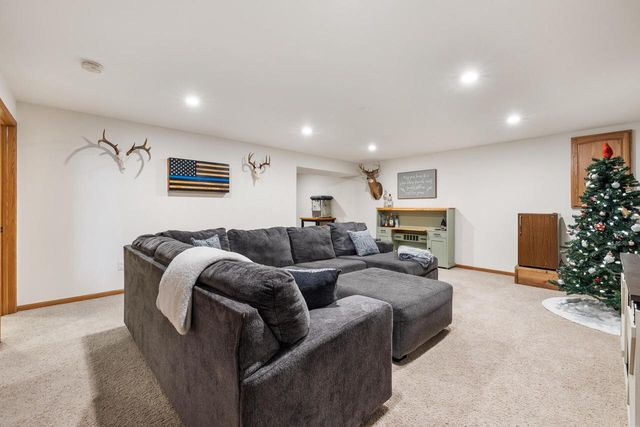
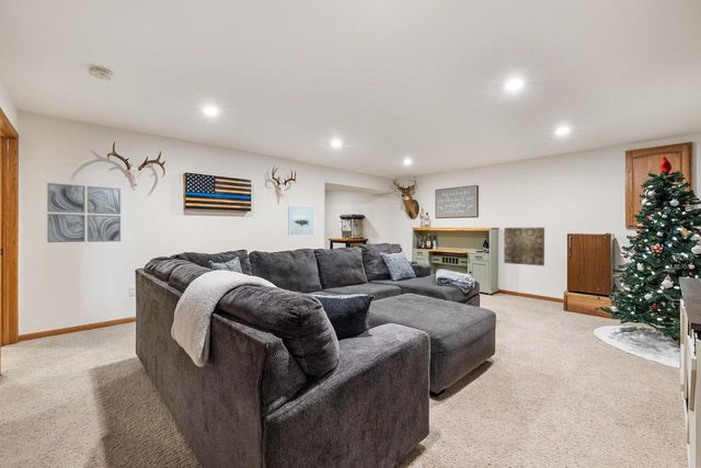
+ wall art [287,204,317,237]
+ wall art [46,182,122,243]
+ wall art [503,227,545,267]
